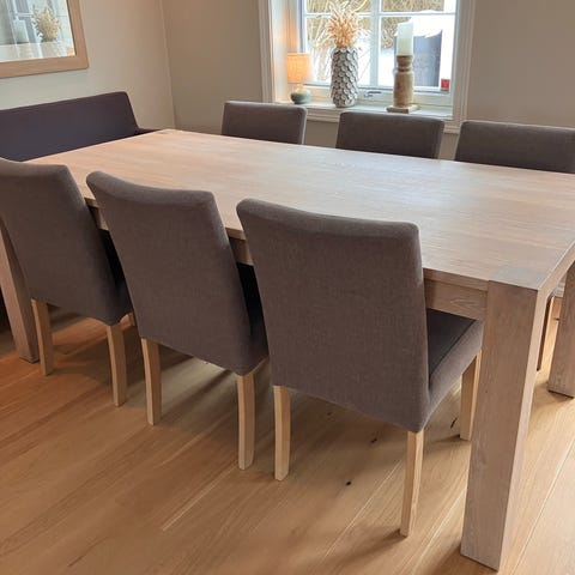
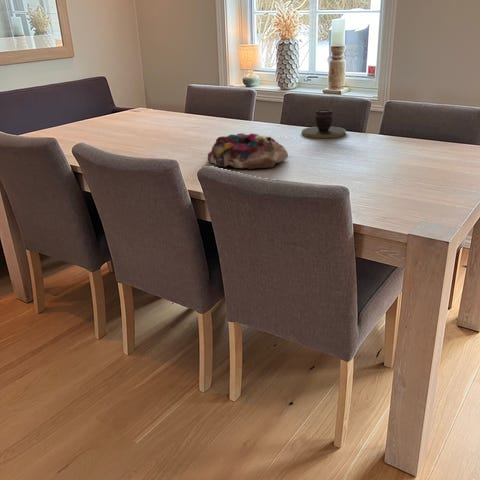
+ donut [207,132,289,170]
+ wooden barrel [301,108,347,139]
